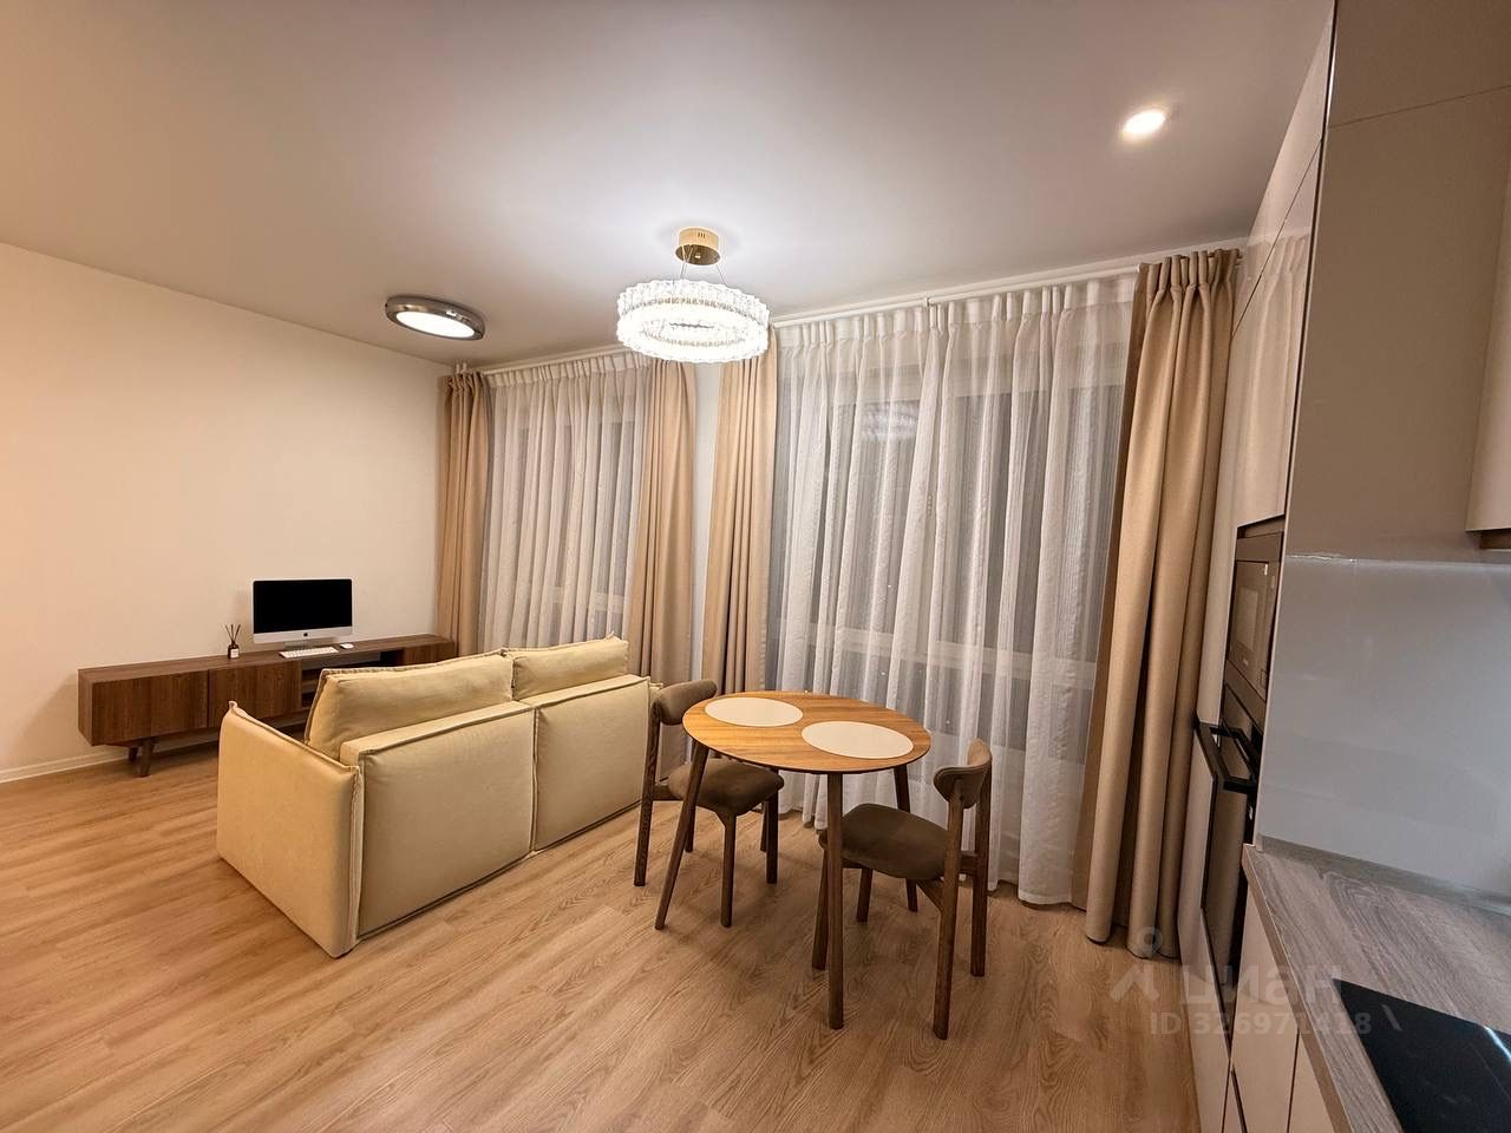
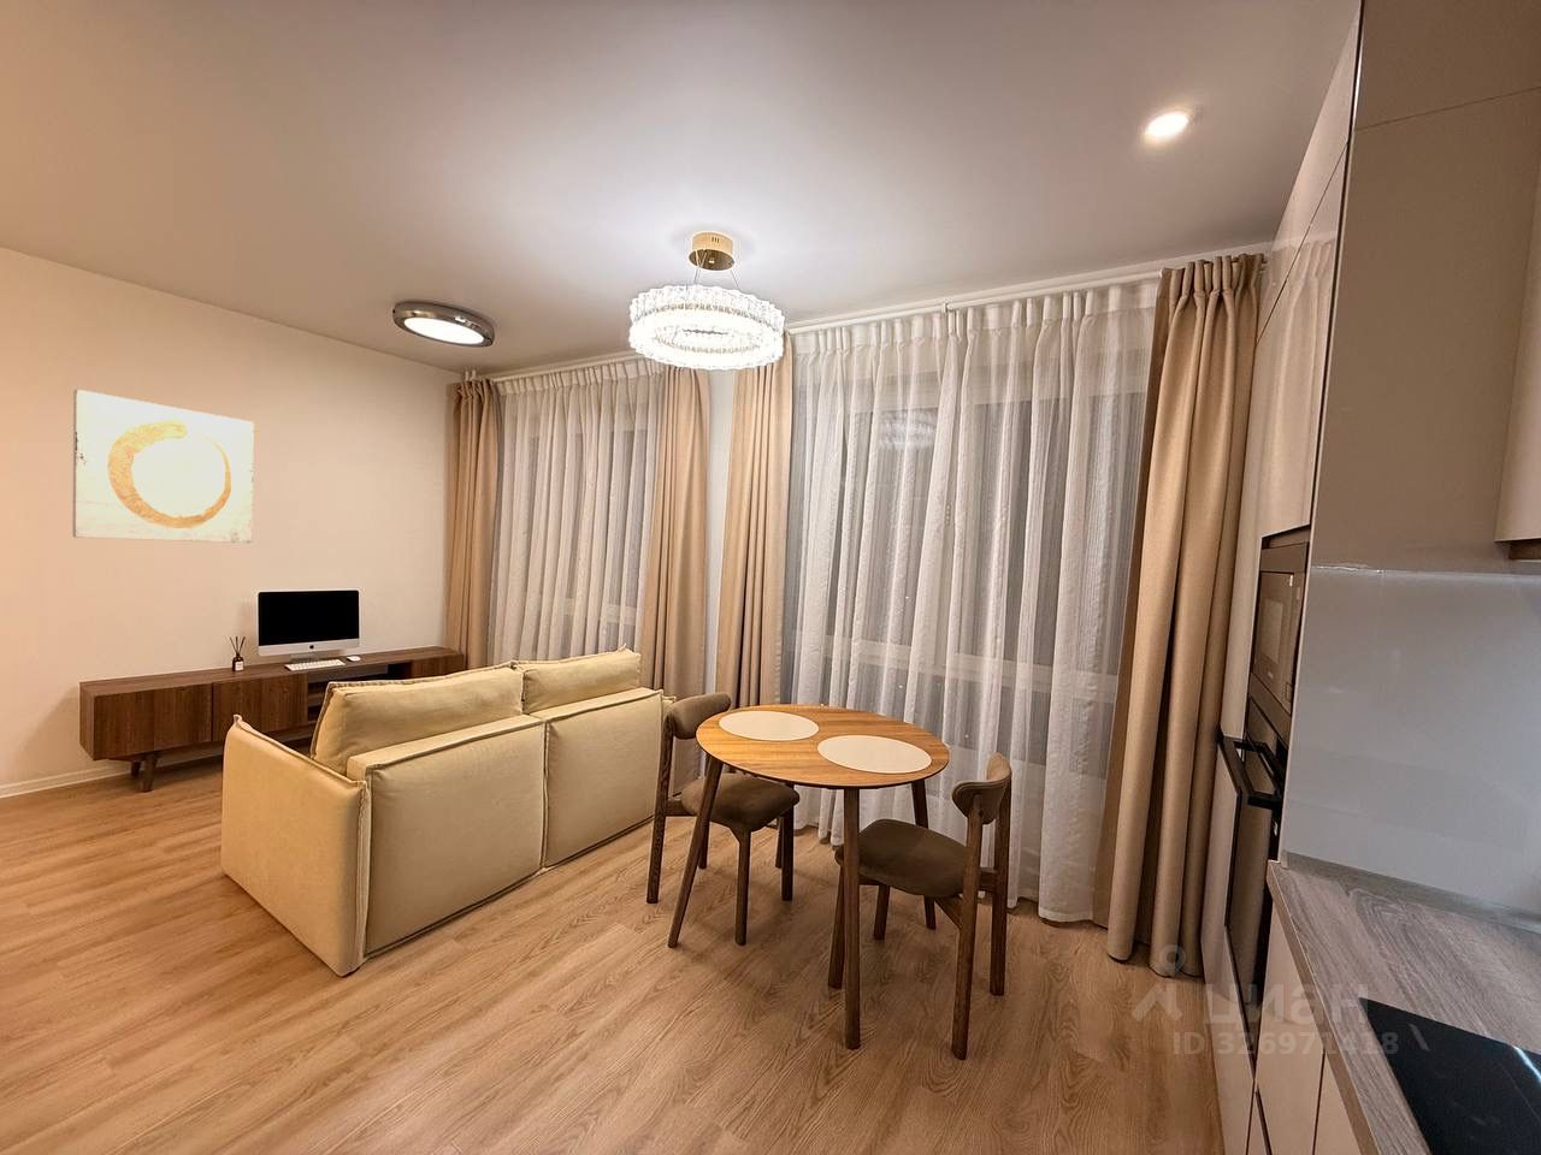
+ wall art [72,388,255,544]
